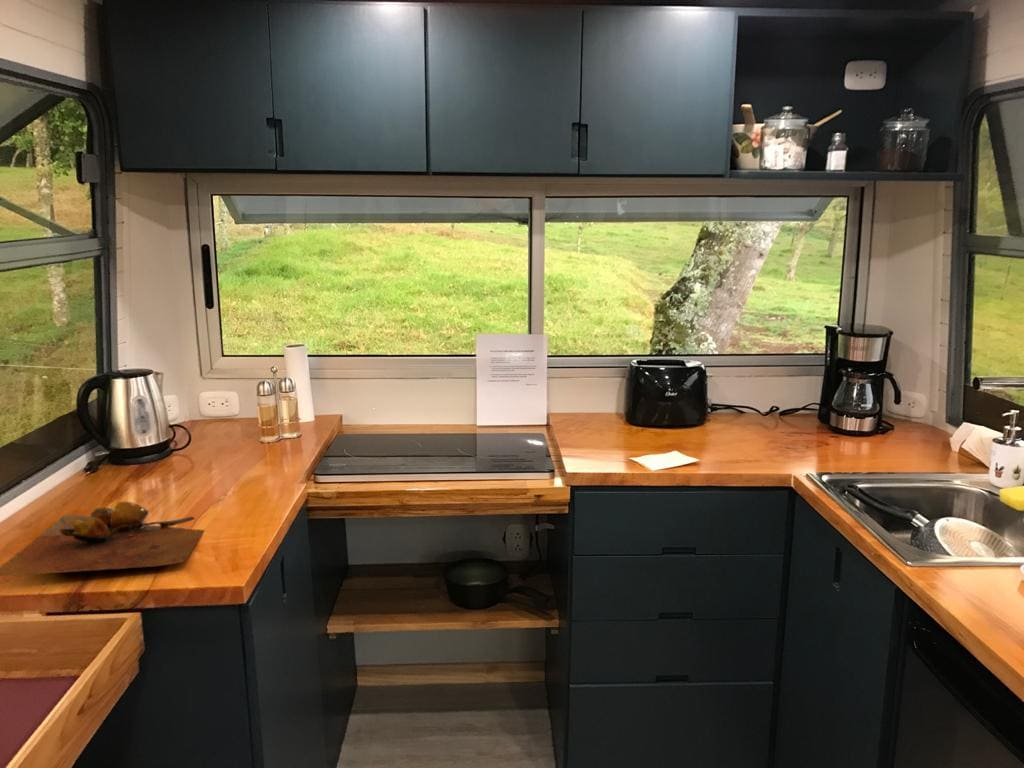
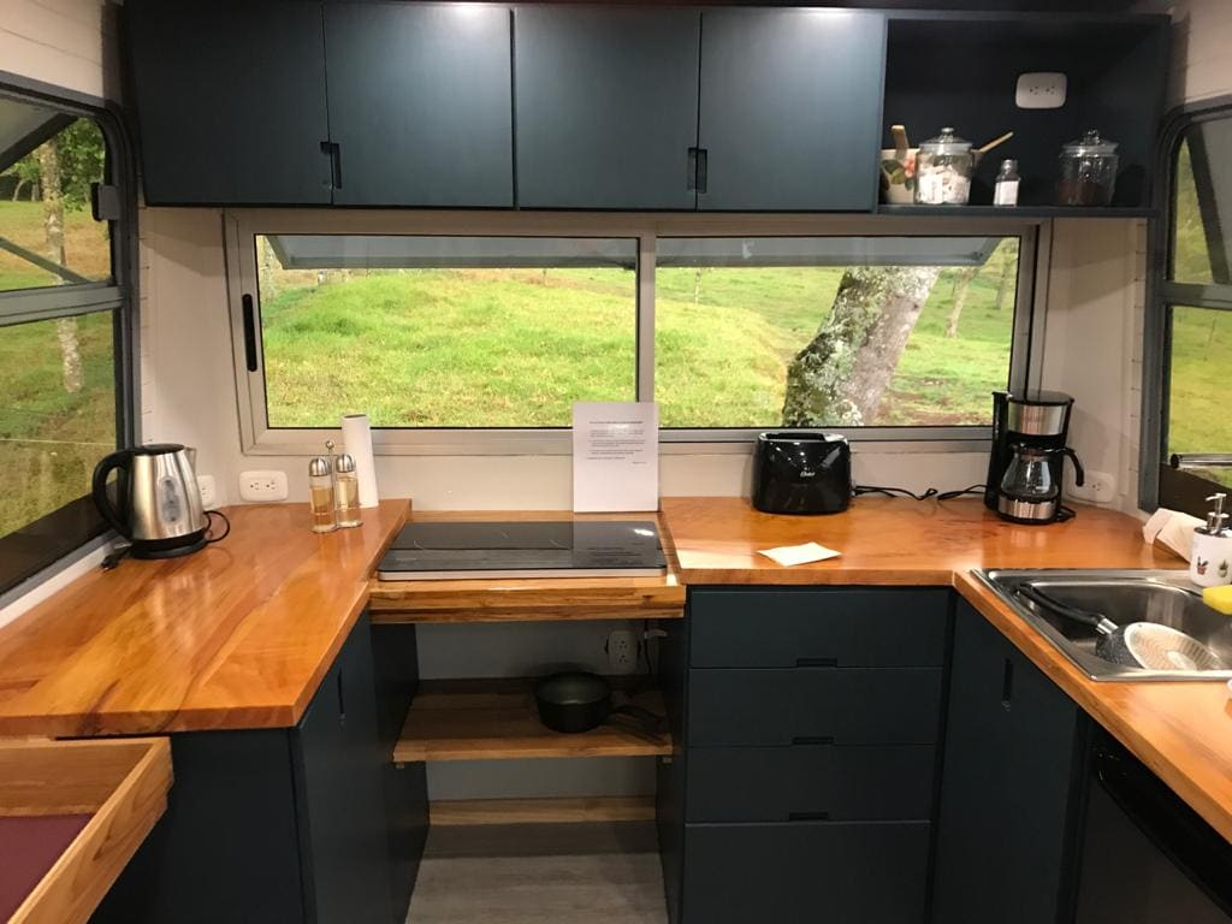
- cutting board [0,500,205,578]
